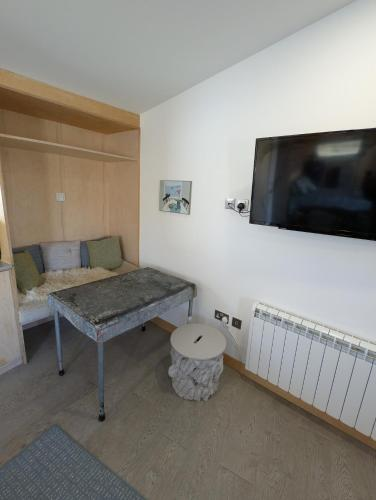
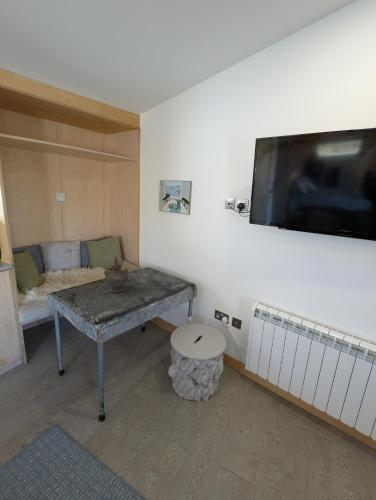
+ ceremonial vessel [103,256,129,294]
